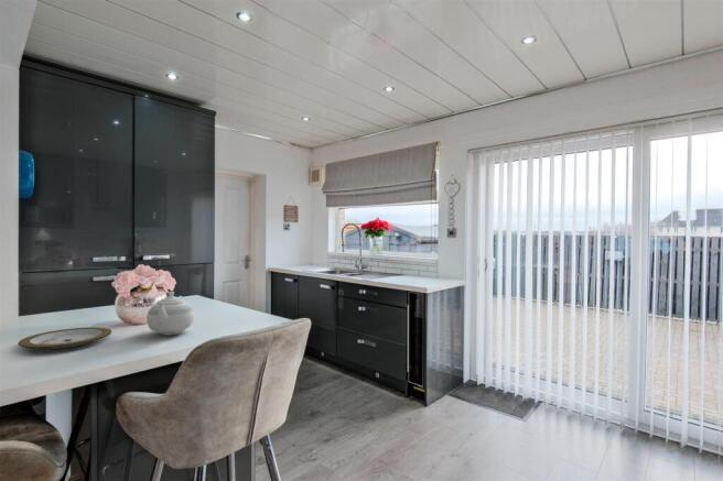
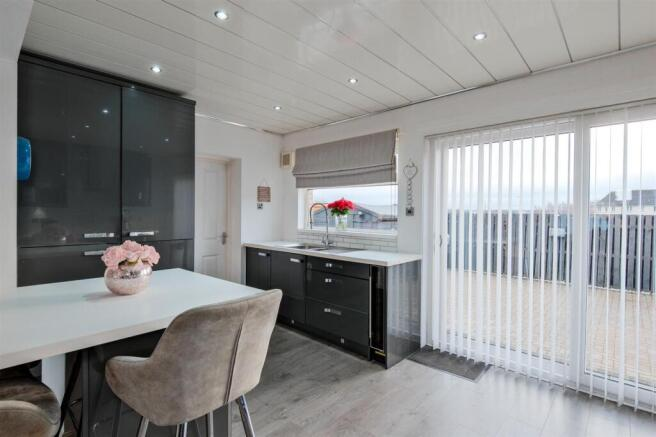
- teapot [145,291,195,337]
- plate [18,326,112,350]
